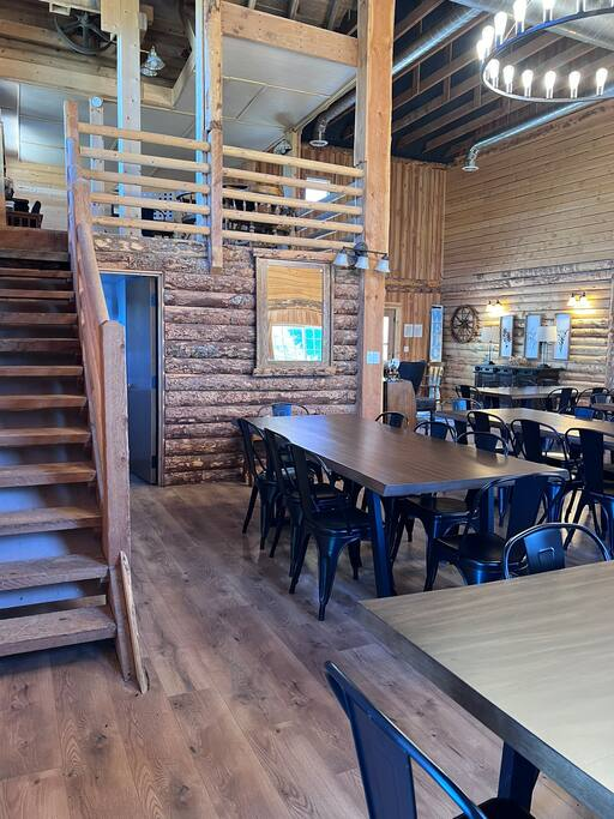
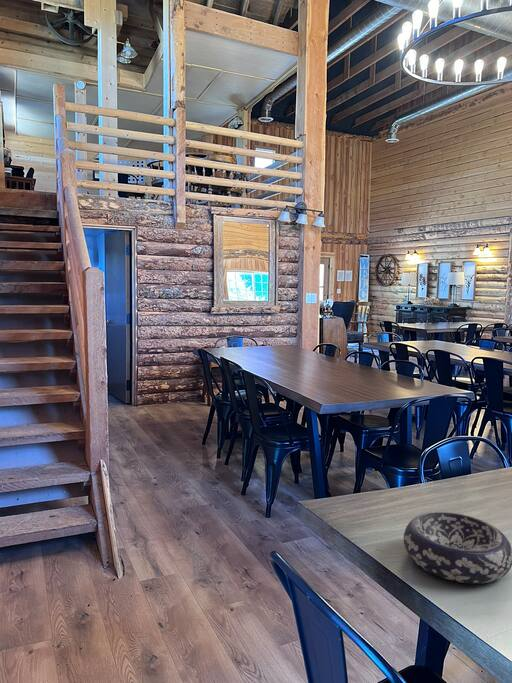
+ decorative bowl [403,511,512,585]
